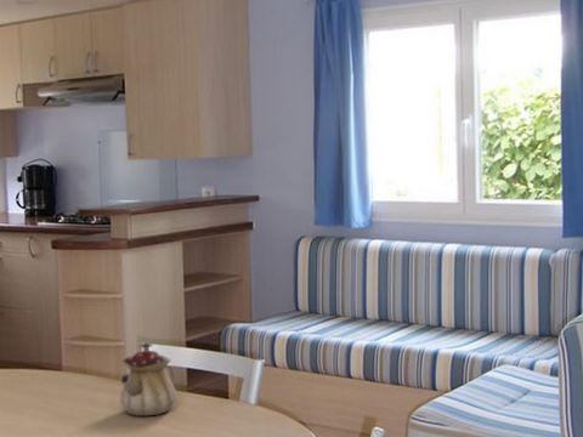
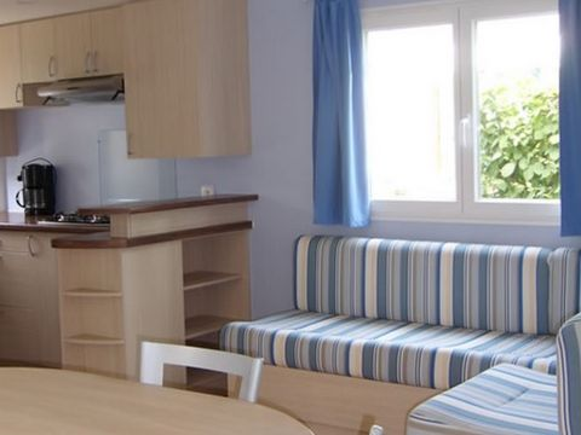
- teapot [118,341,177,416]
